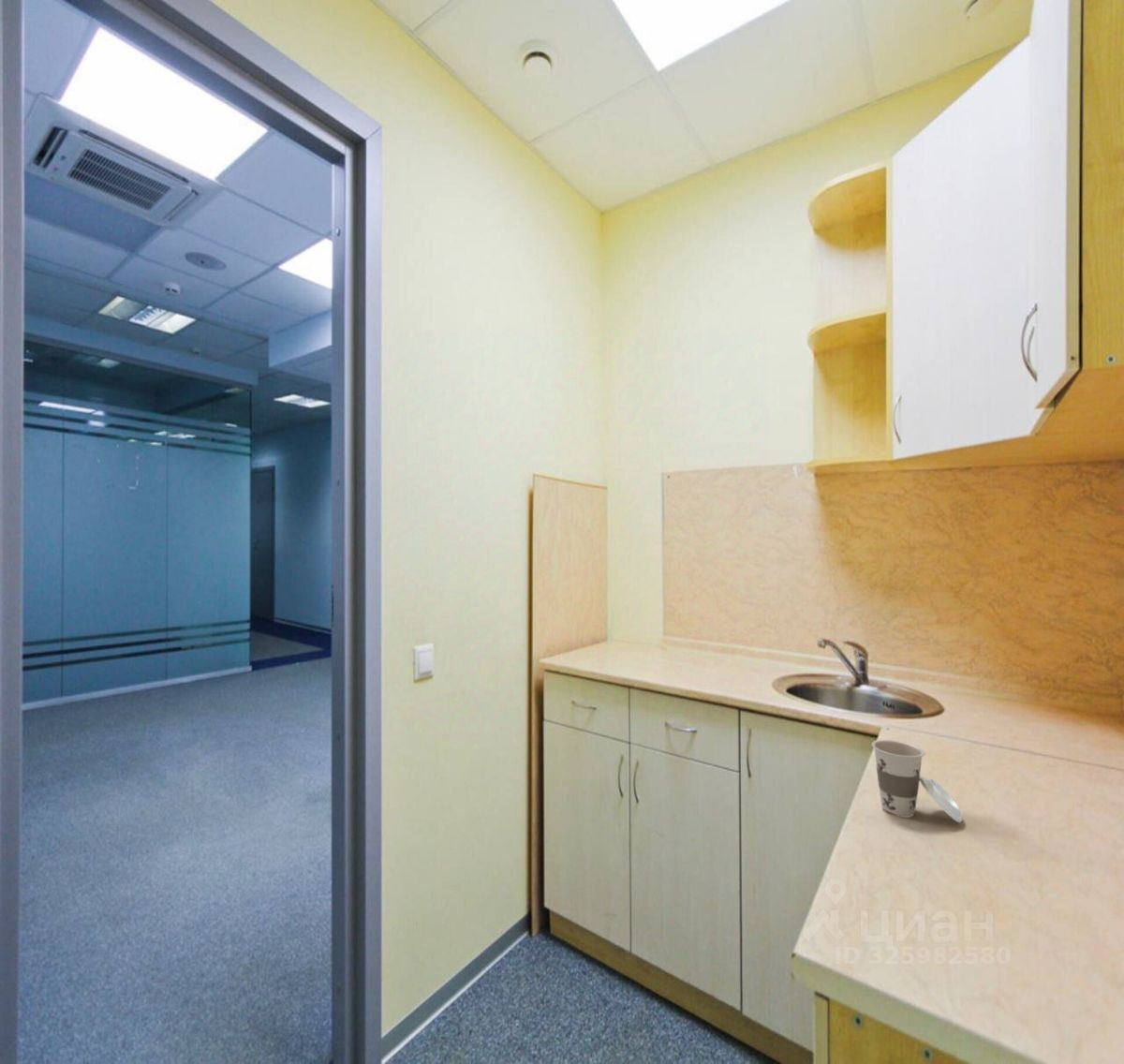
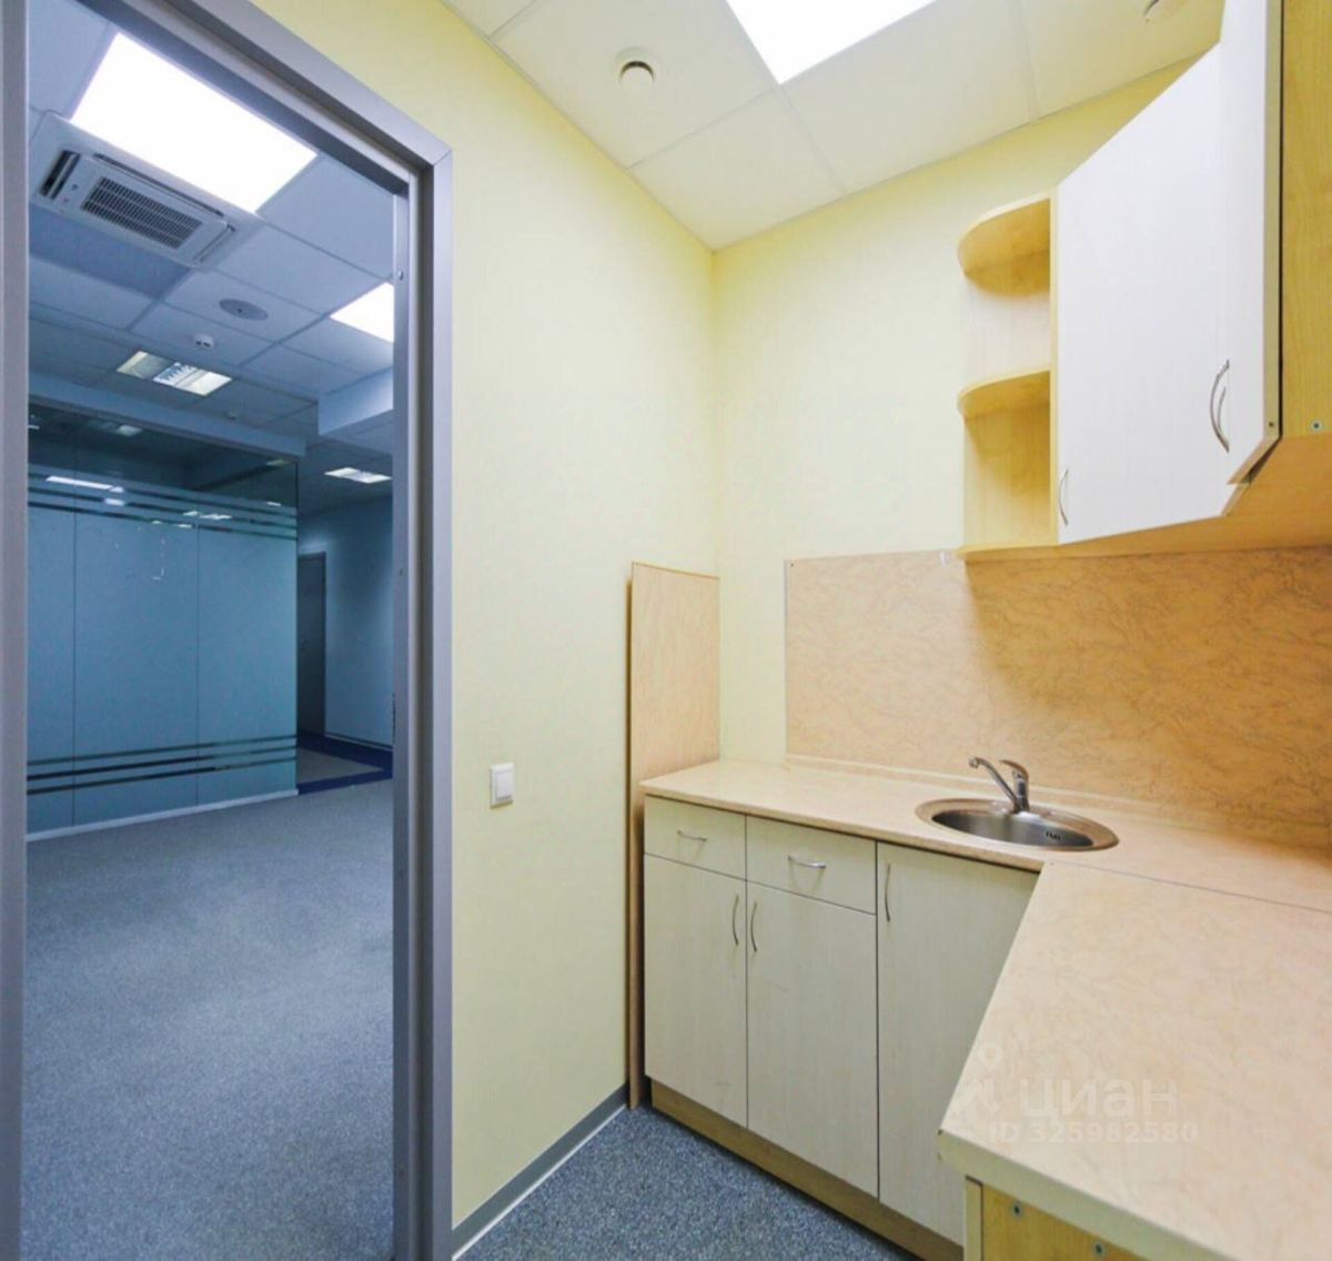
- cup [871,739,963,823]
